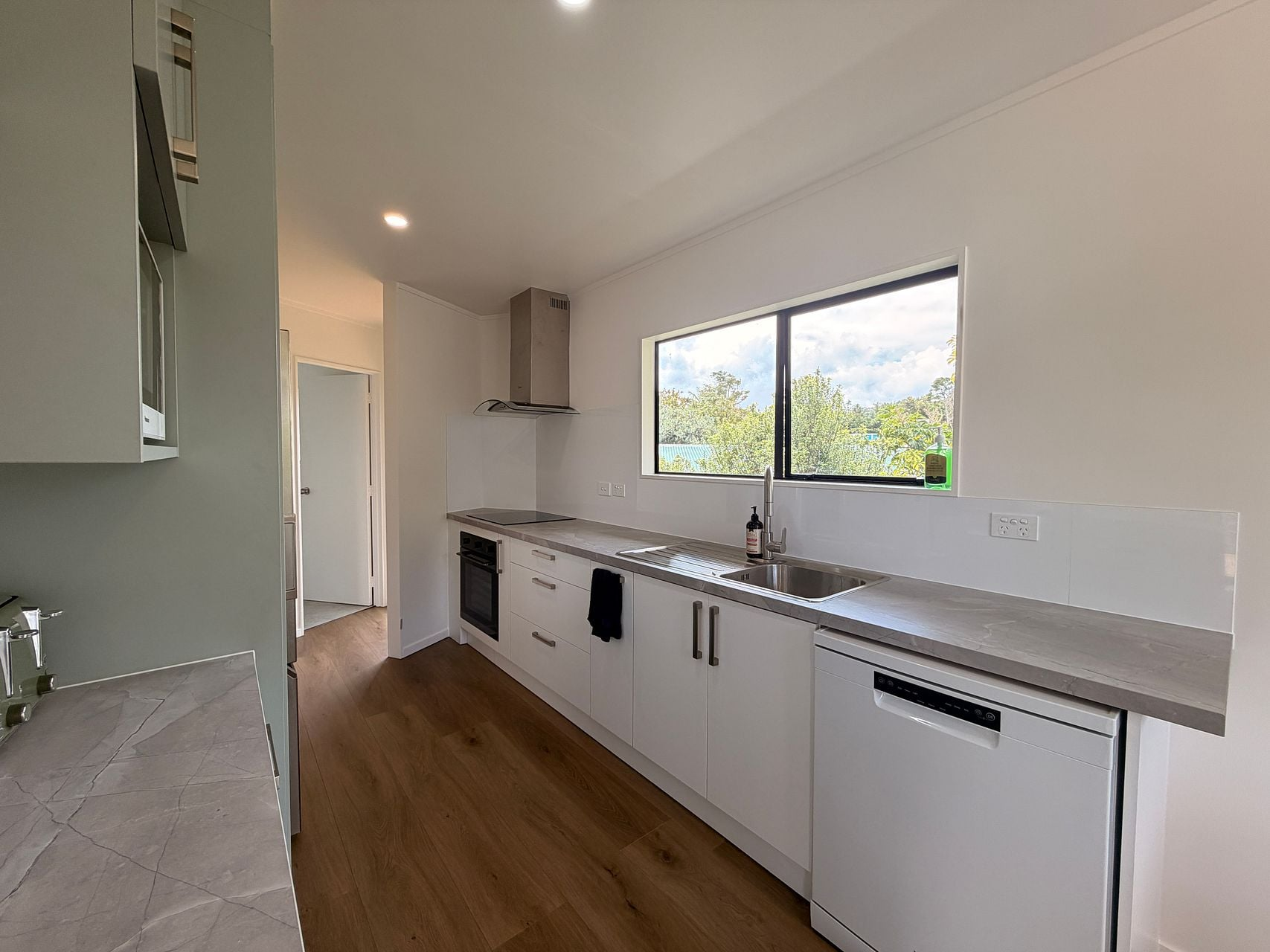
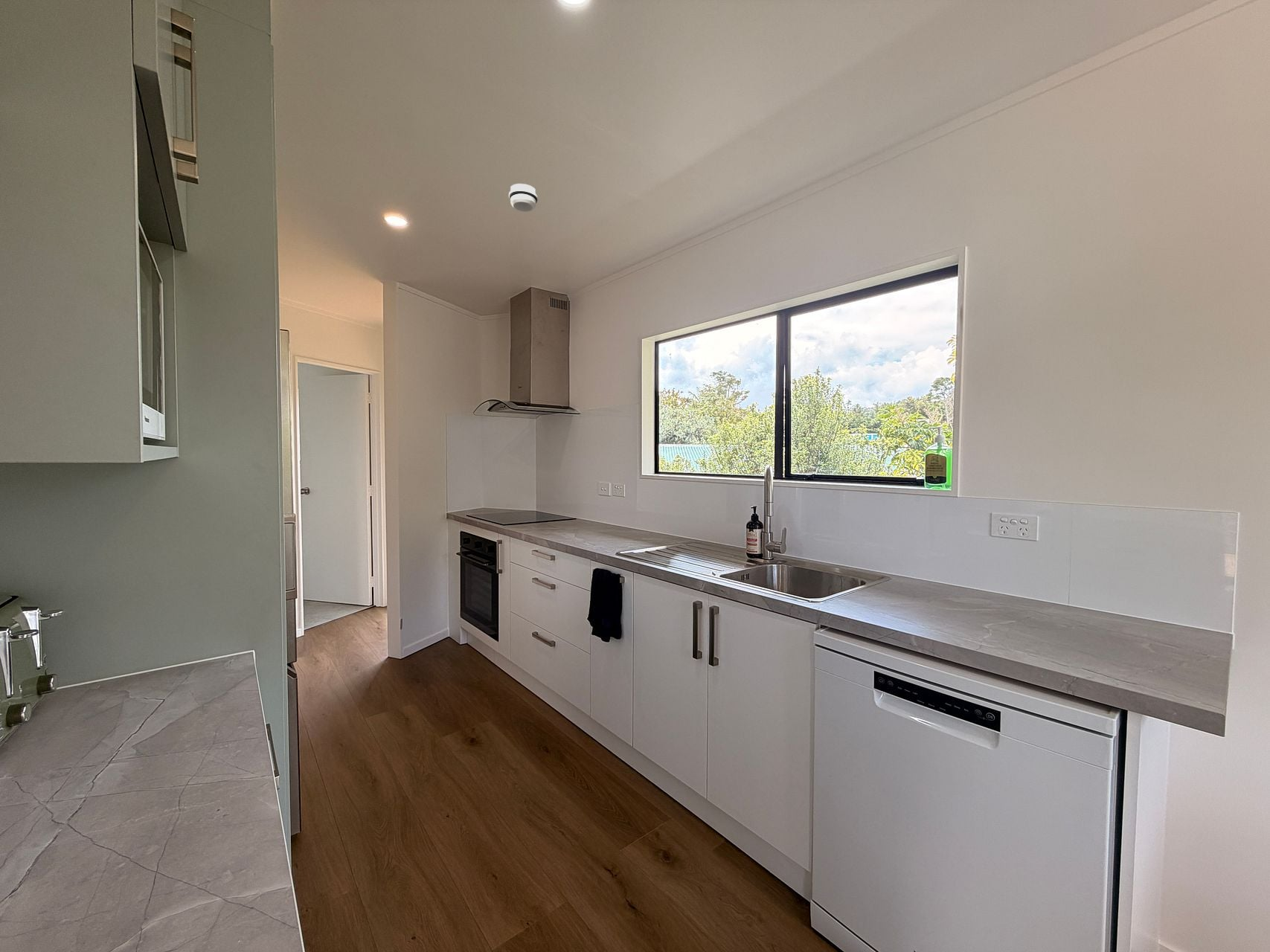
+ smoke detector [508,183,539,213]
